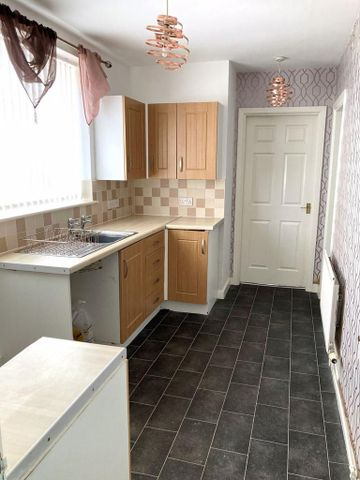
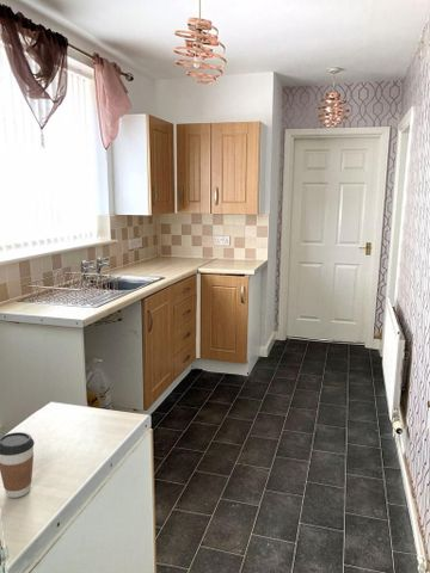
+ coffee cup [0,431,36,499]
